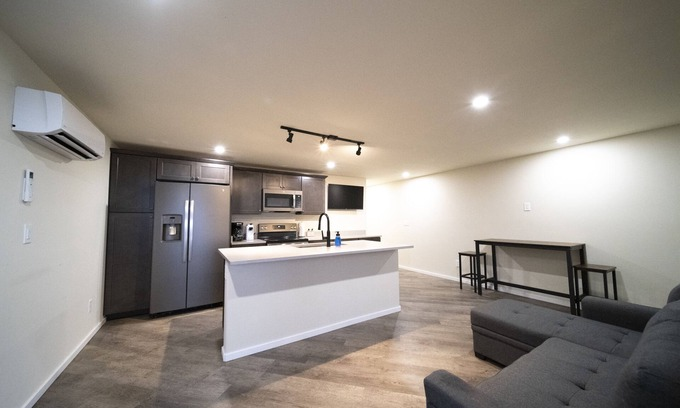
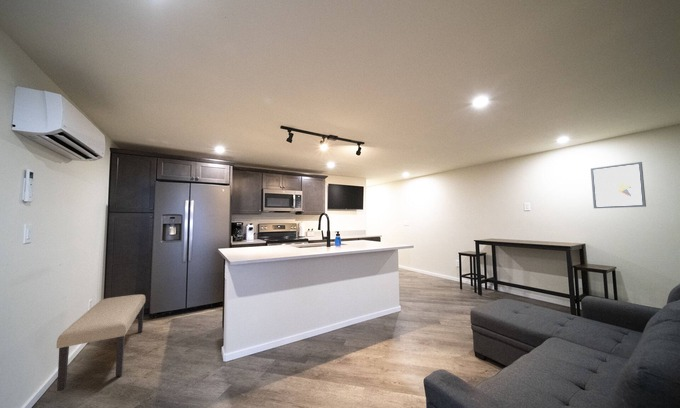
+ bench [56,293,147,392]
+ wall art [590,161,647,209]
